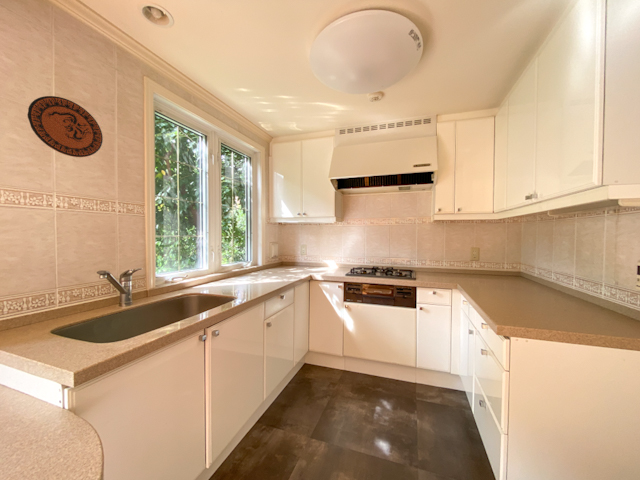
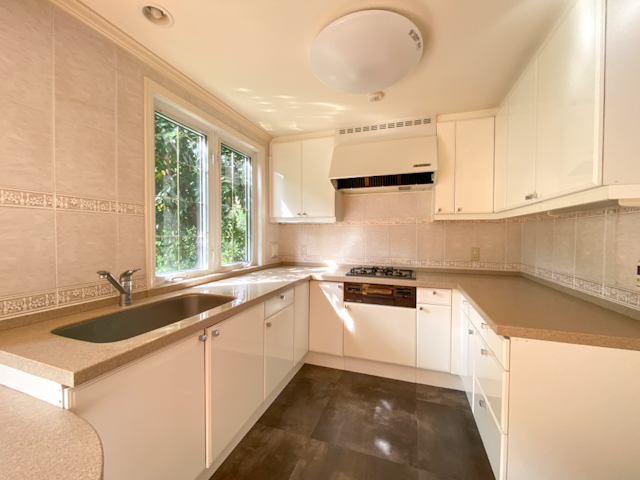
- decorative plate [26,95,104,158]
